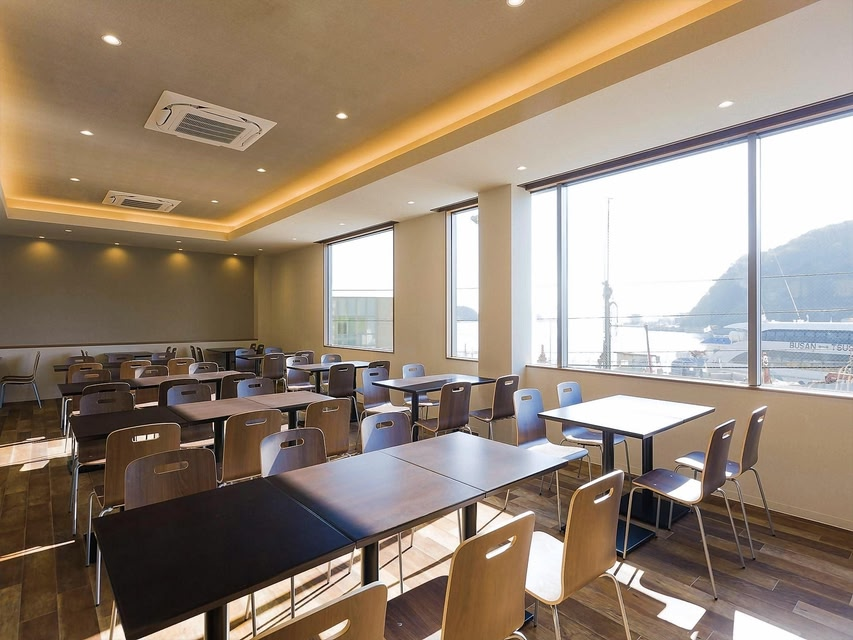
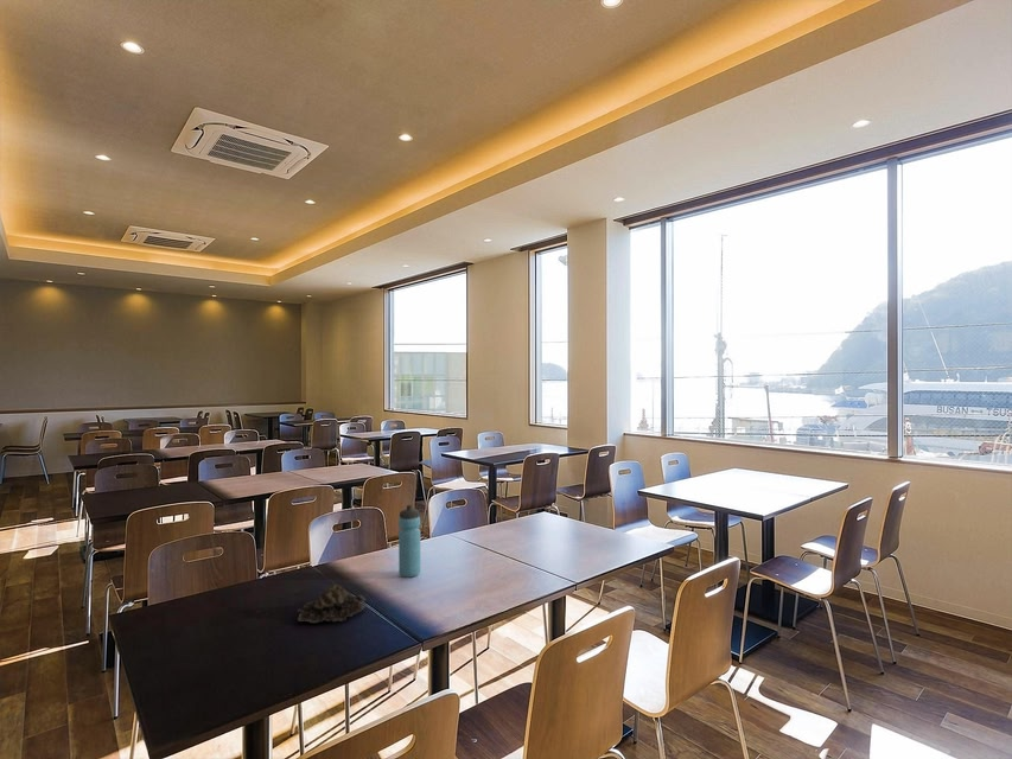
+ water bottle [397,504,422,579]
+ succulent plant [297,583,367,624]
